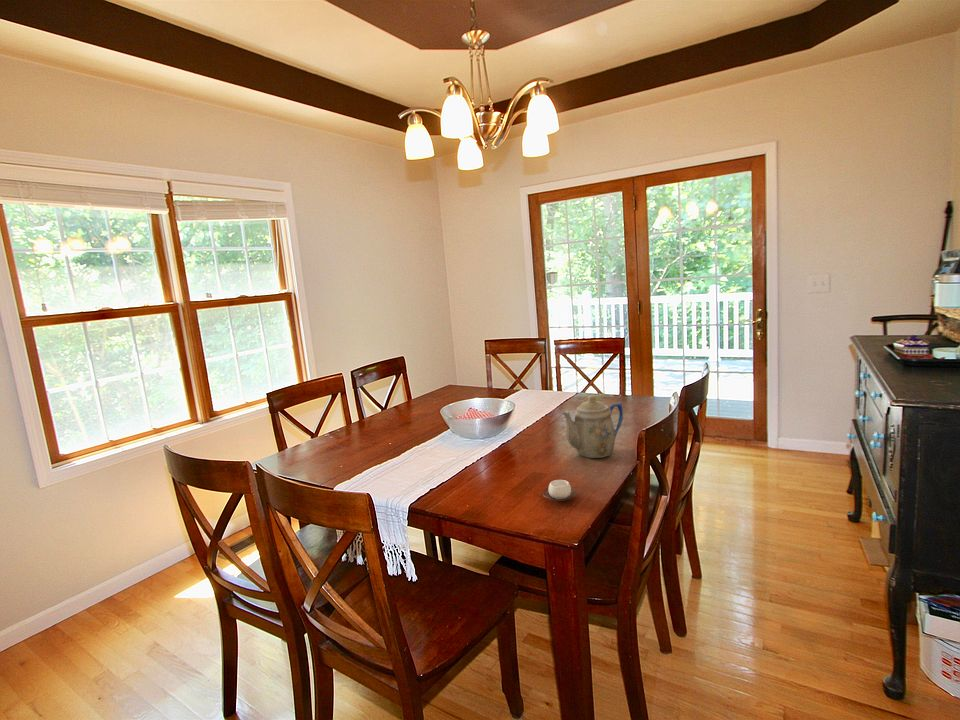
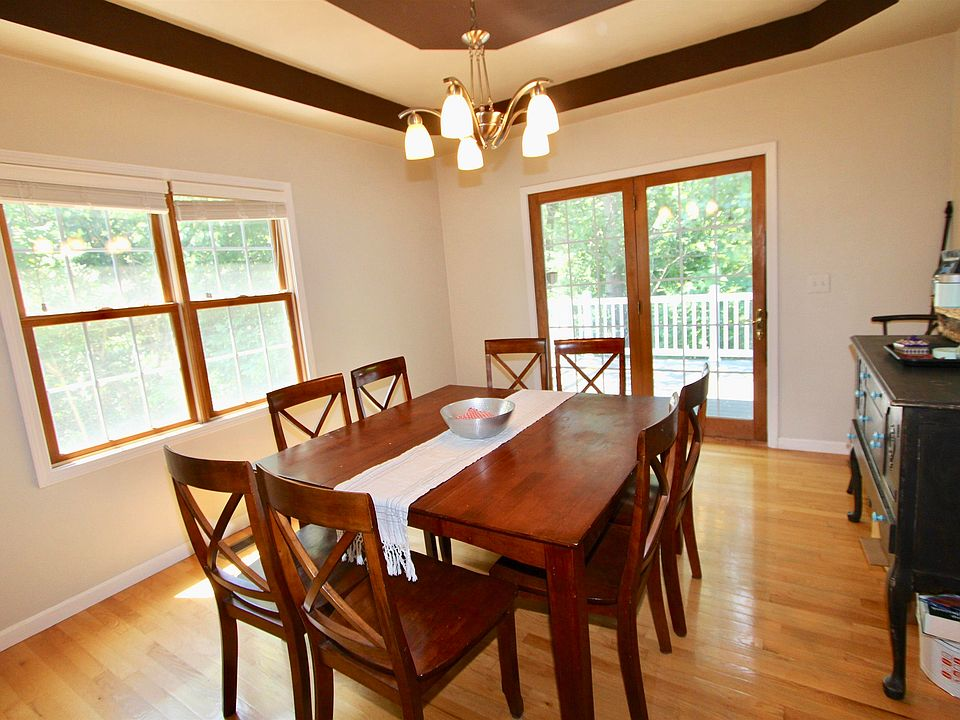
- teapot [561,394,624,459]
- cup [542,479,578,502]
